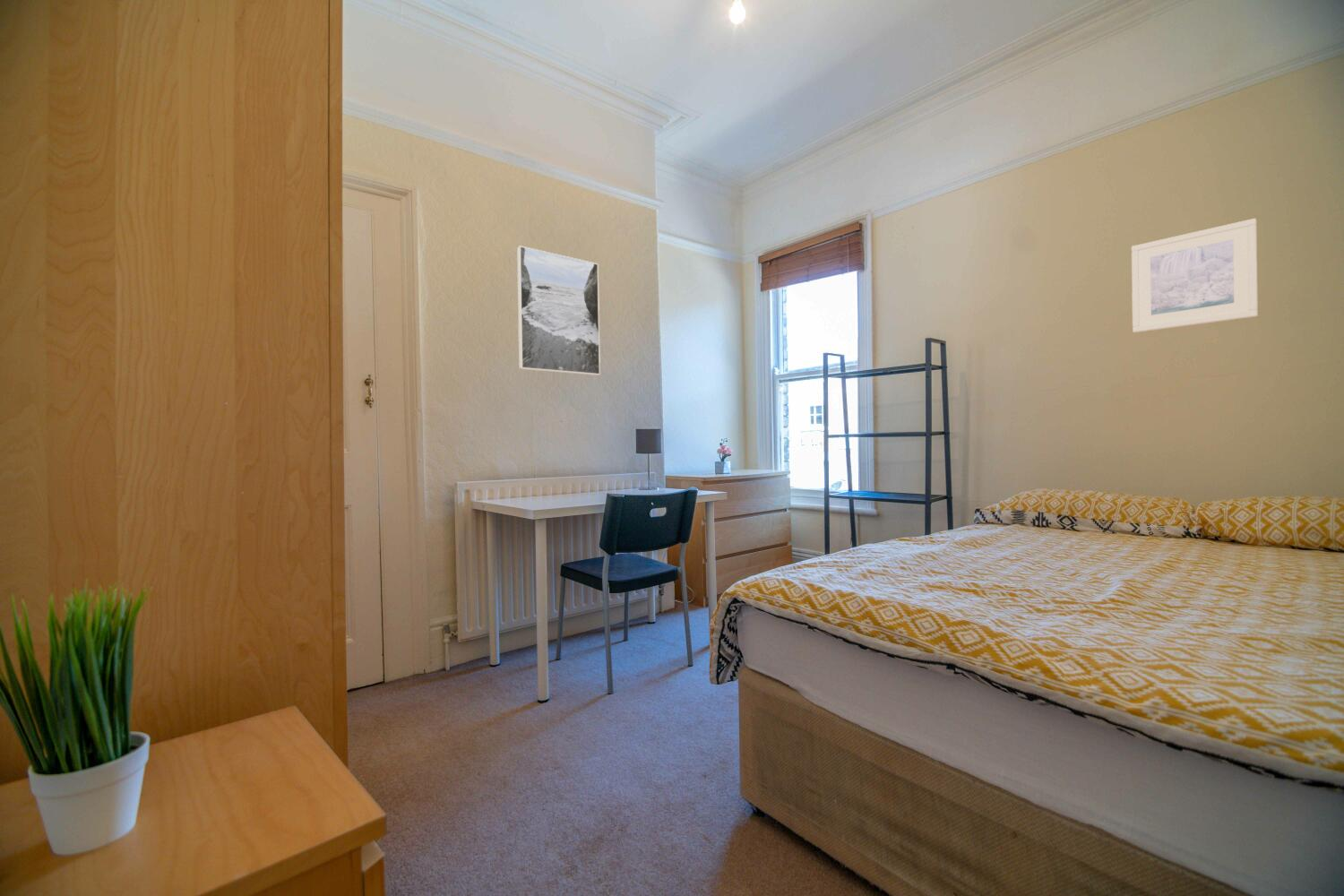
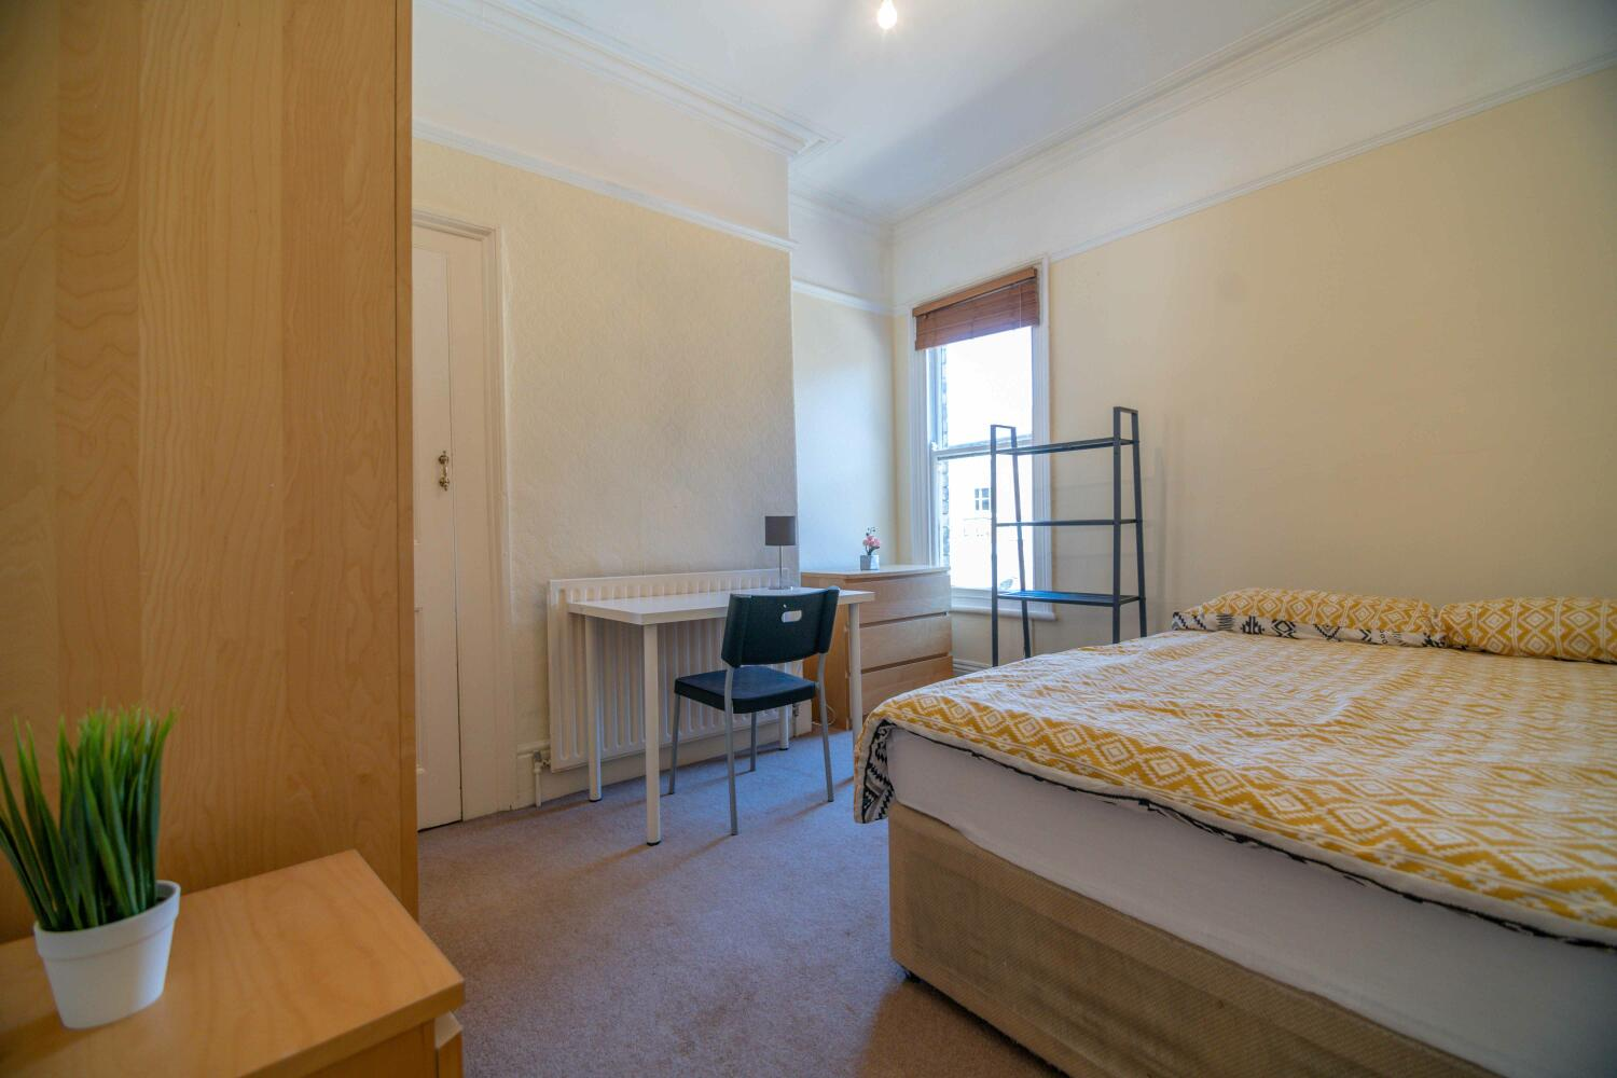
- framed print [1131,218,1259,333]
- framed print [516,245,601,376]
